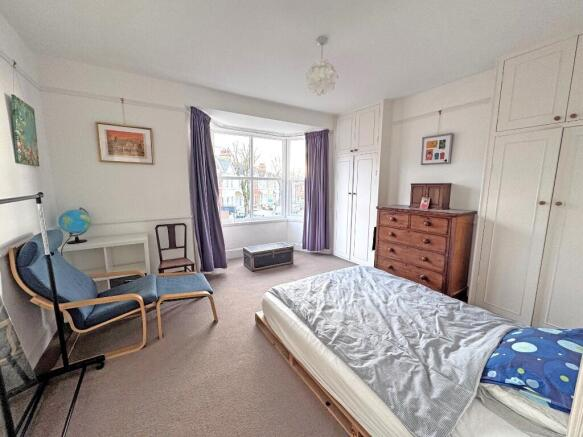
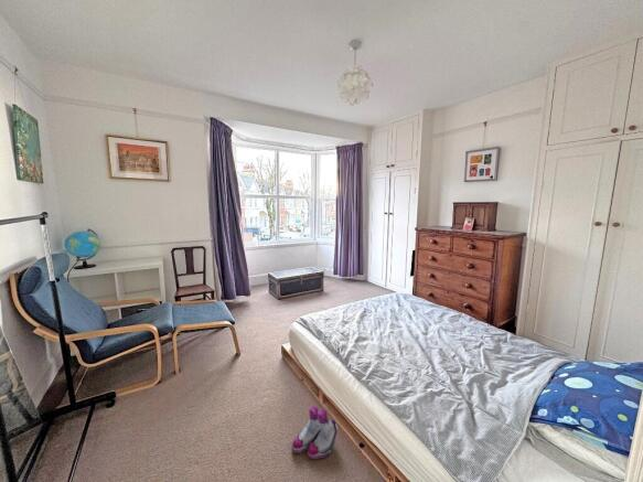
+ boots [291,405,339,460]
